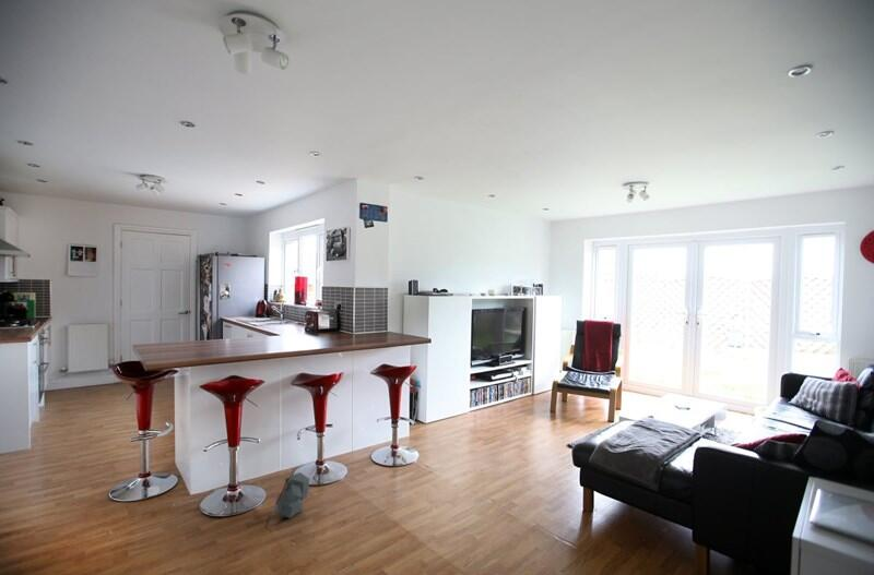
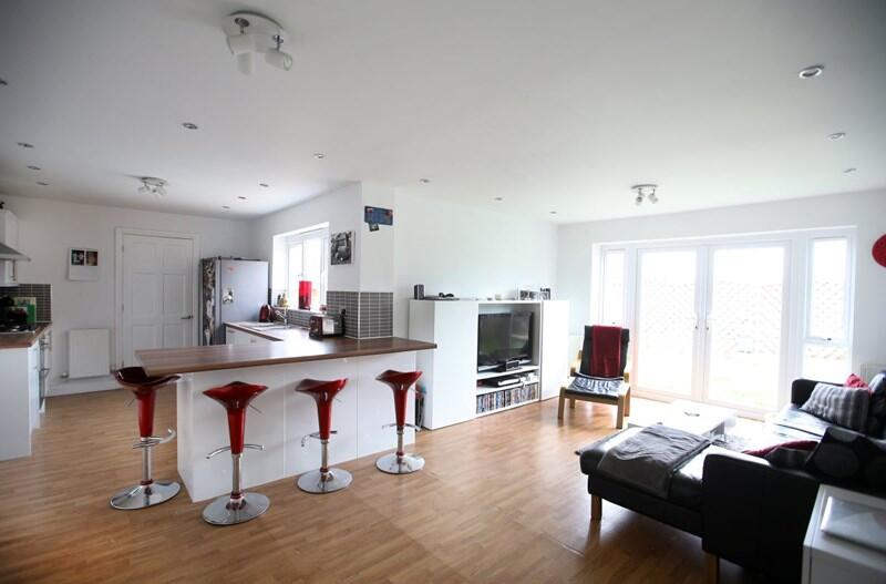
- bag [263,471,310,530]
